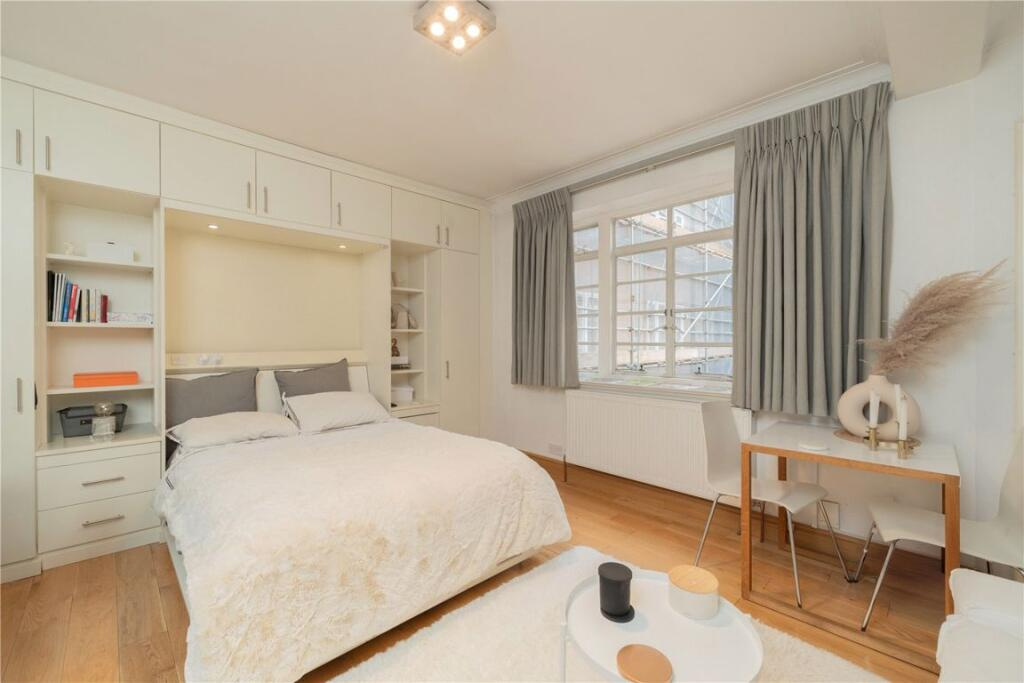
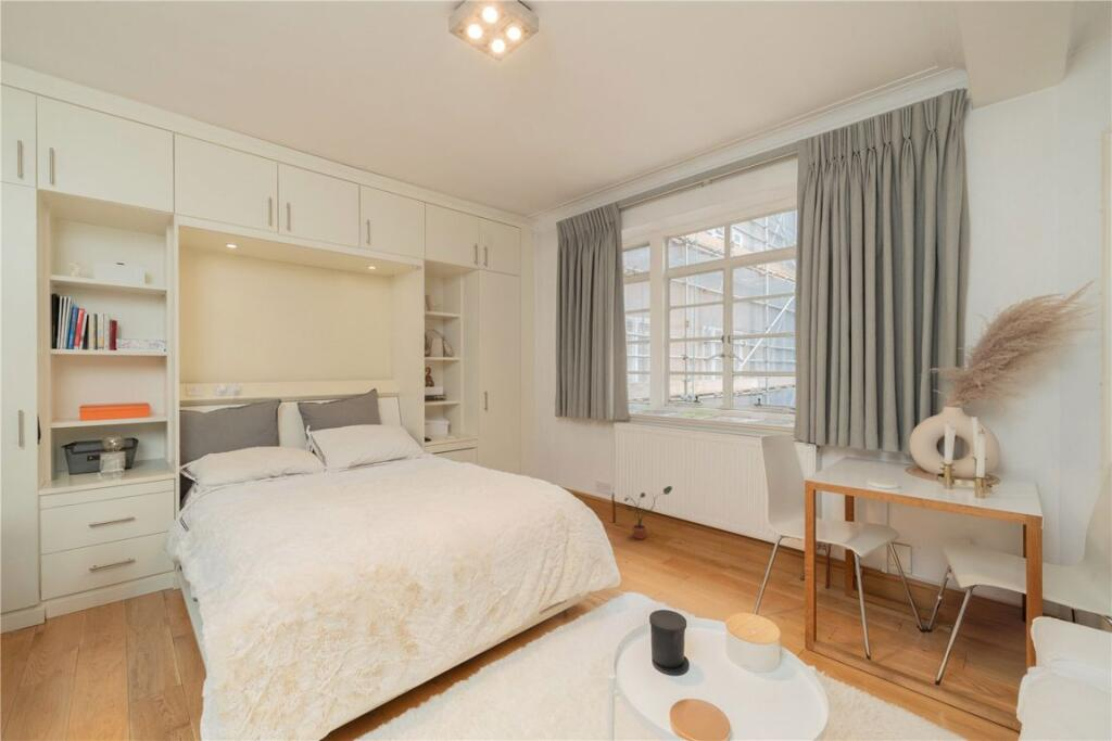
+ potted plant [623,485,673,540]
